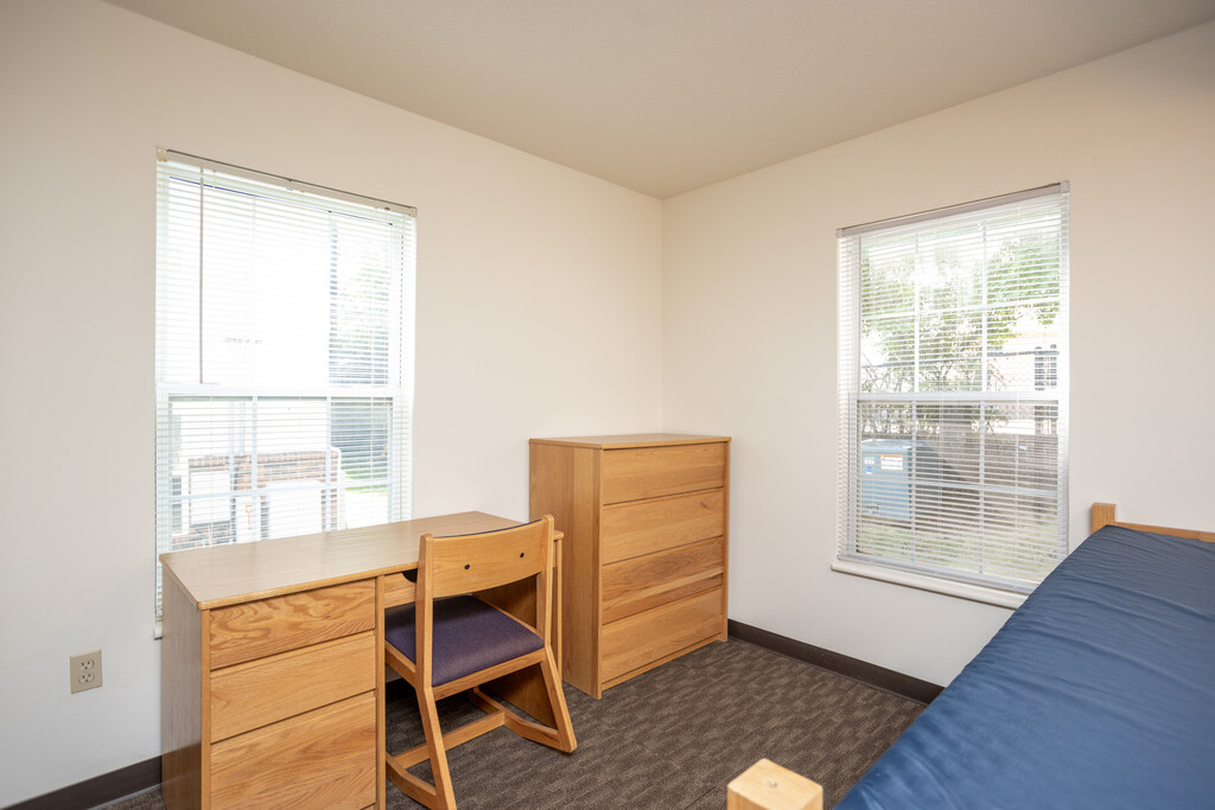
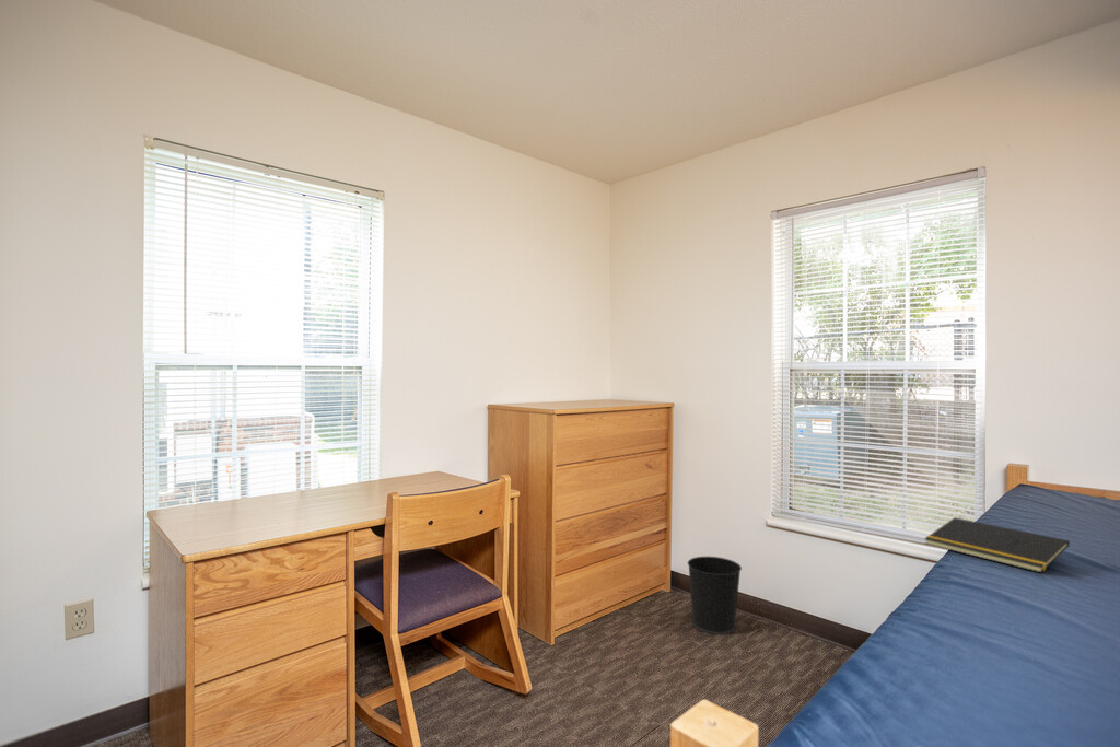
+ wastebasket [687,556,743,635]
+ notepad [923,516,1071,574]
